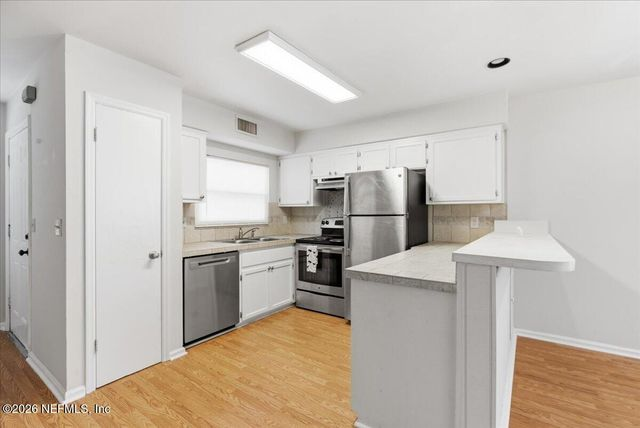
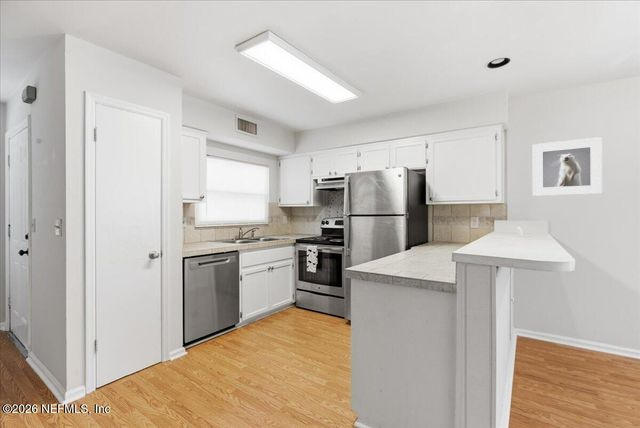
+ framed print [532,136,603,197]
